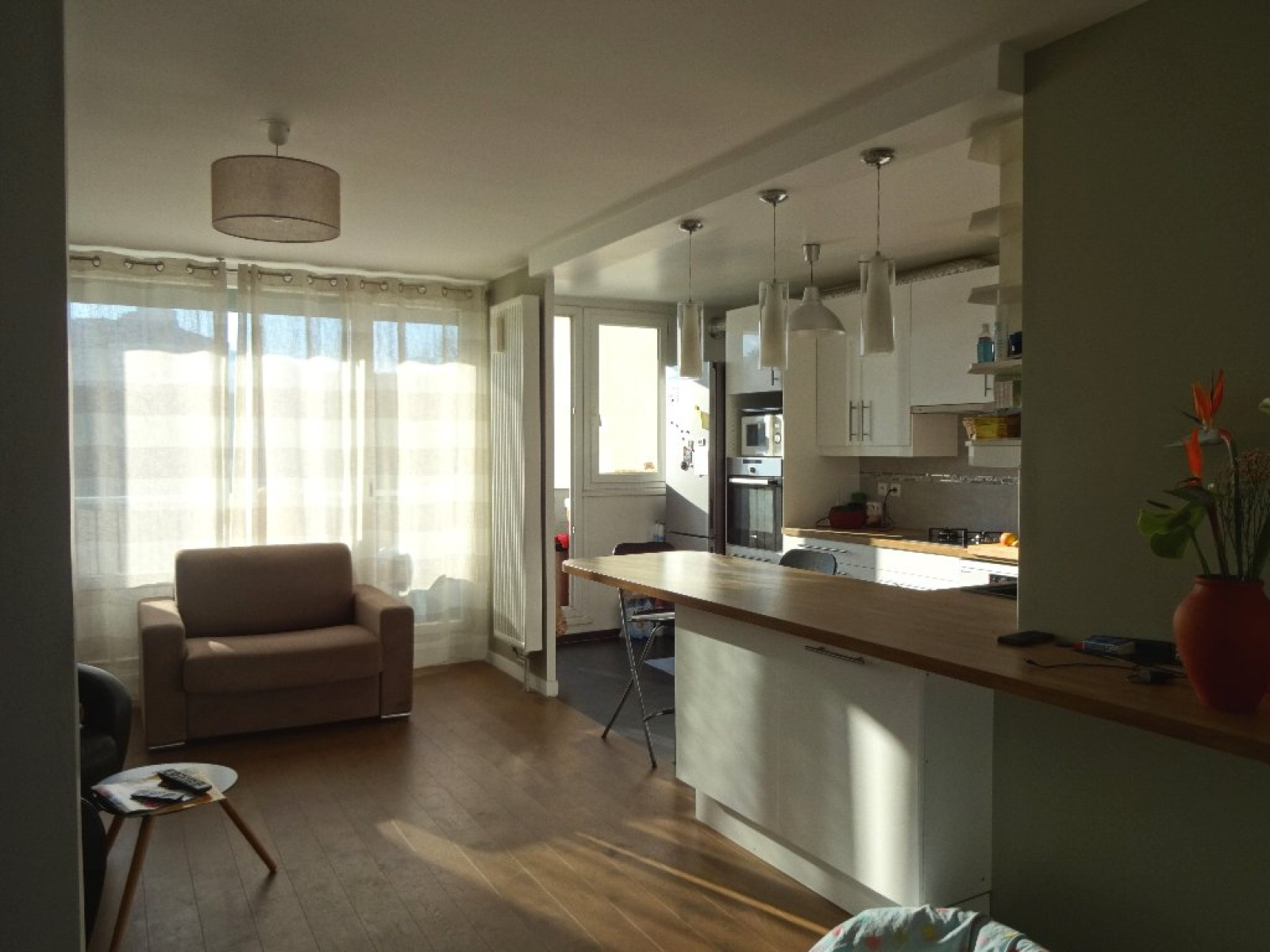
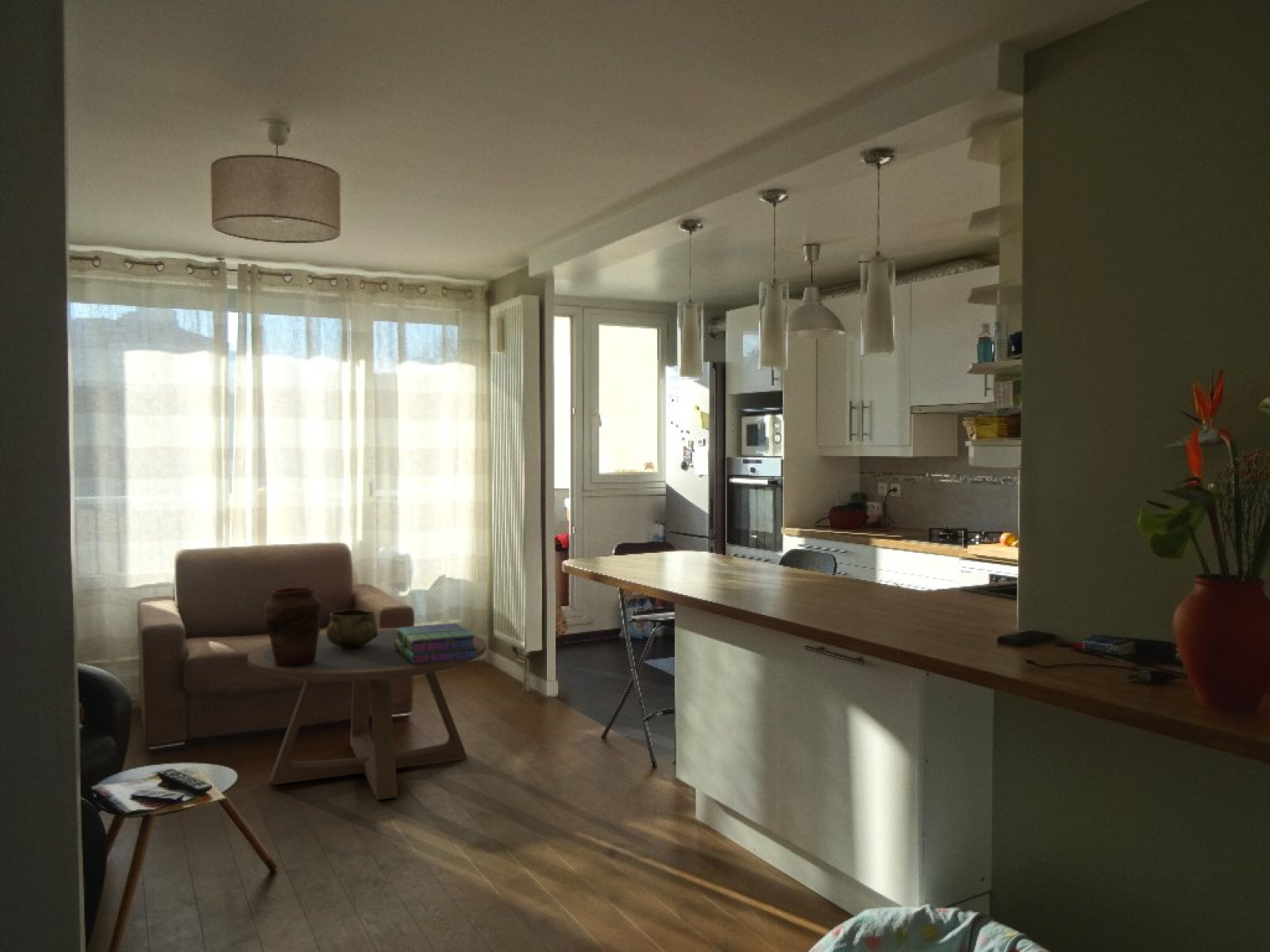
+ stack of books [394,623,479,664]
+ coffee table [247,627,487,801]
+ vase [264,586,322,666]
+ decorative bowl [325,608,378,648]
